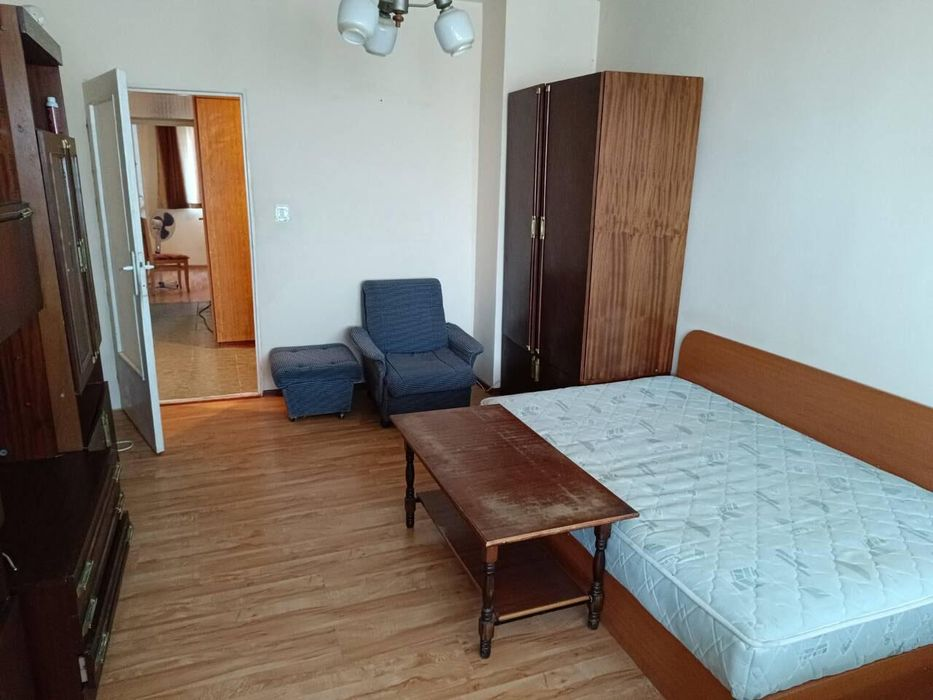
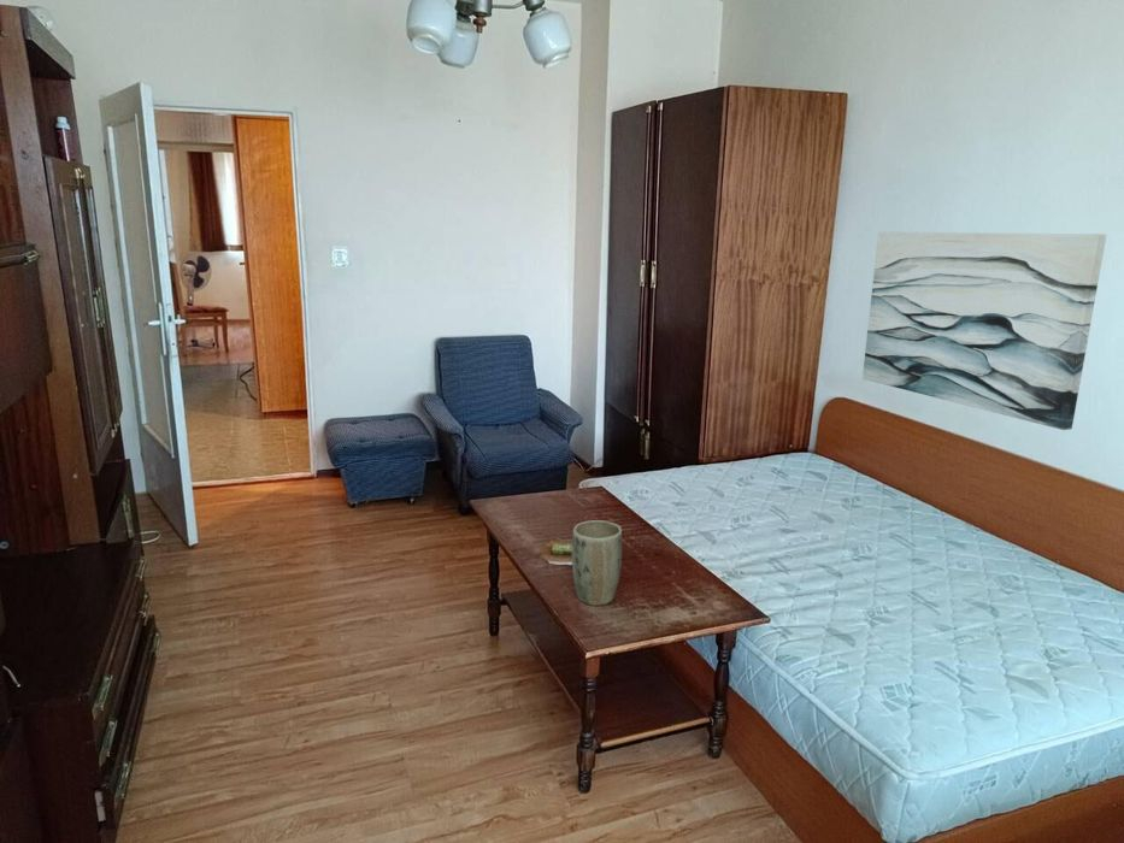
+ wall art [861,231,1107,431]
+ book [539,538,572,566]
+ plant pot [571,519,623,607]
